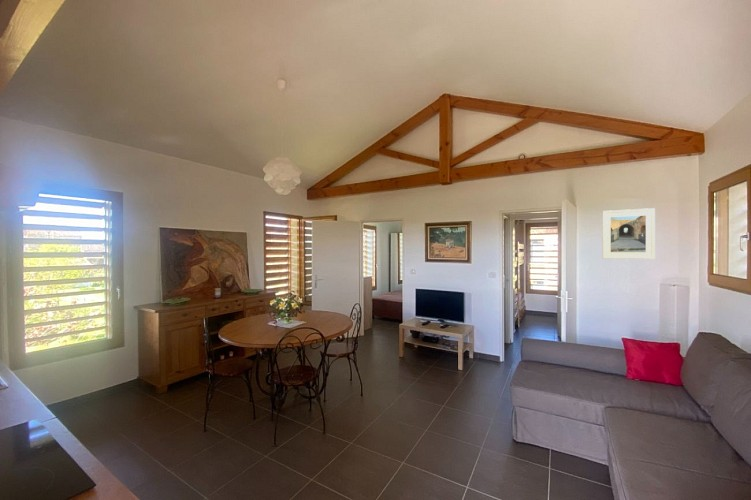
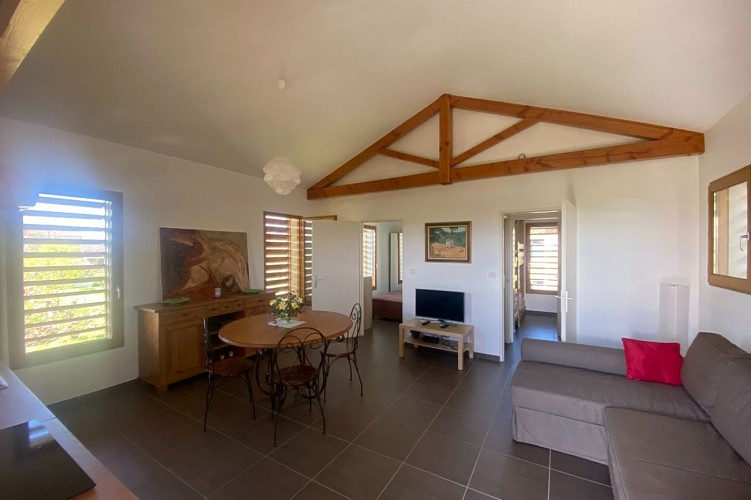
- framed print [602,207,656,260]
